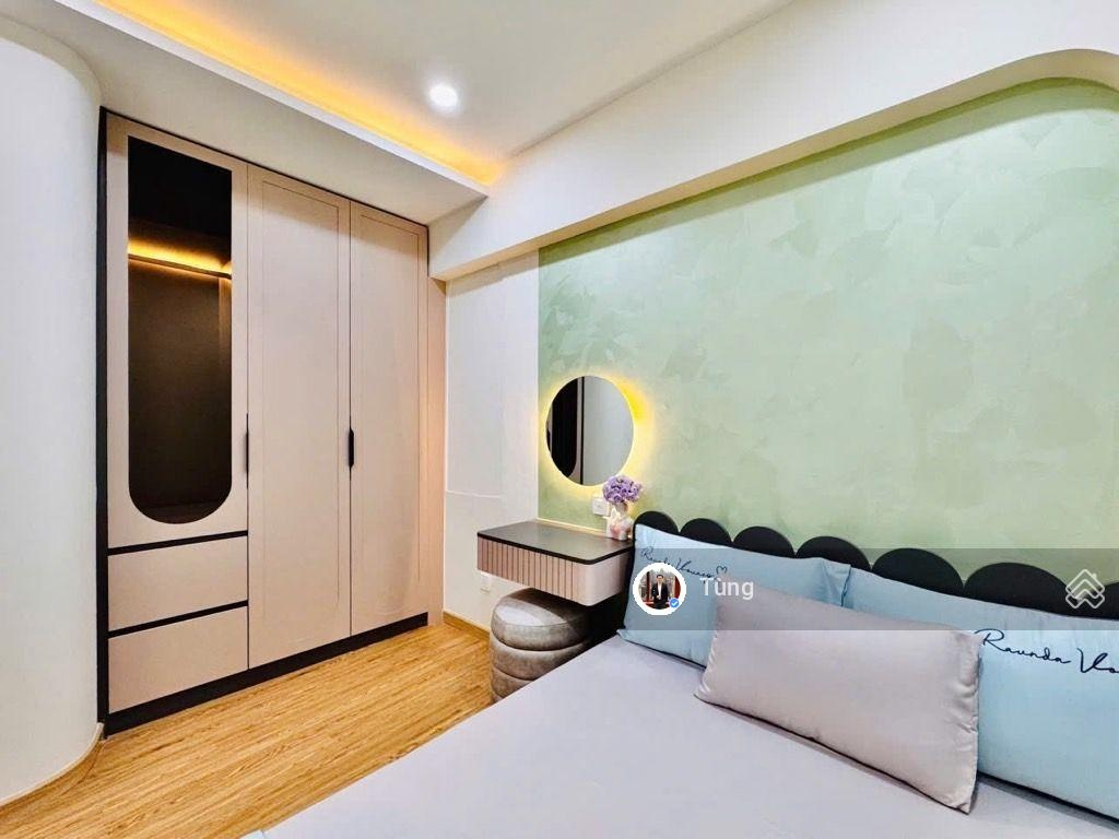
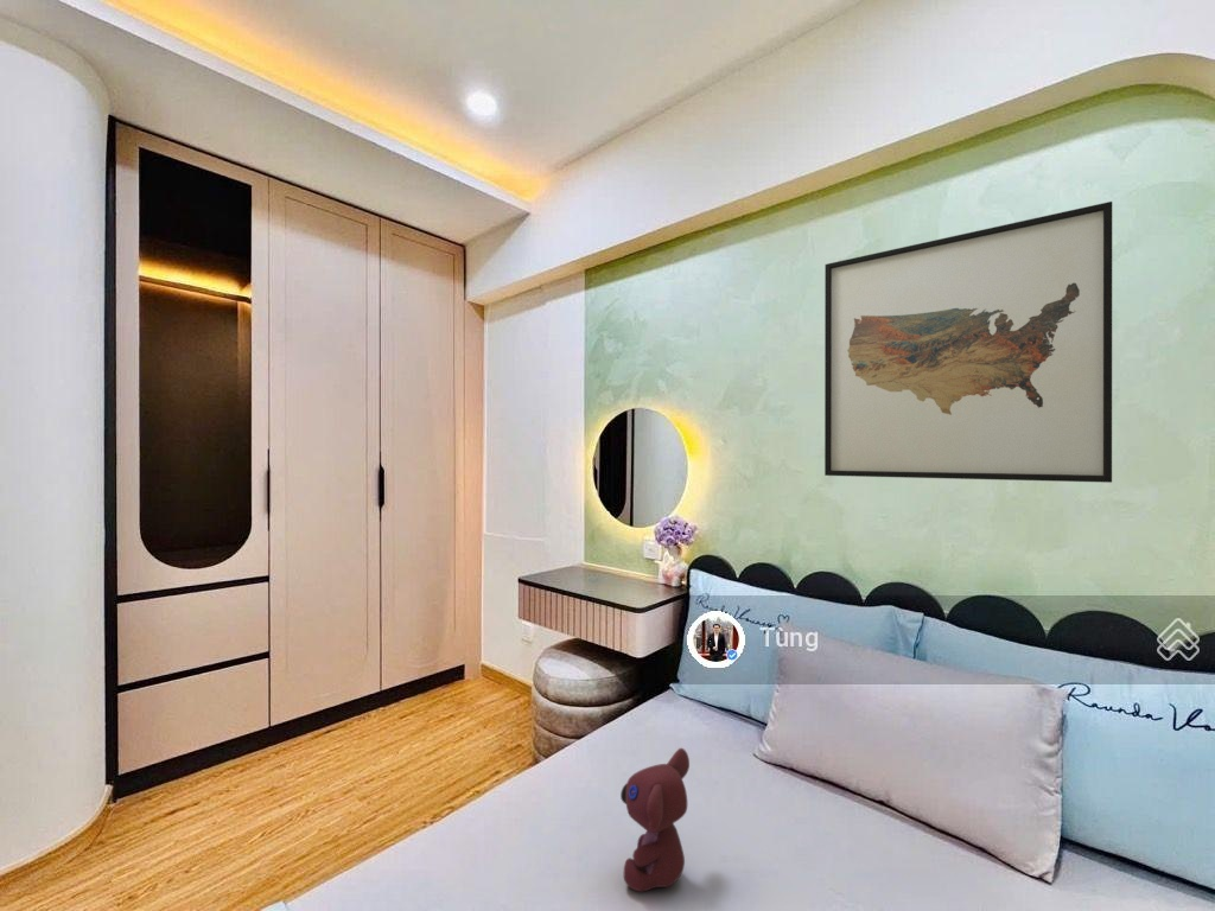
+ wall art [823,200,1113,484]
+ teddy bear [619,747,691,893]
